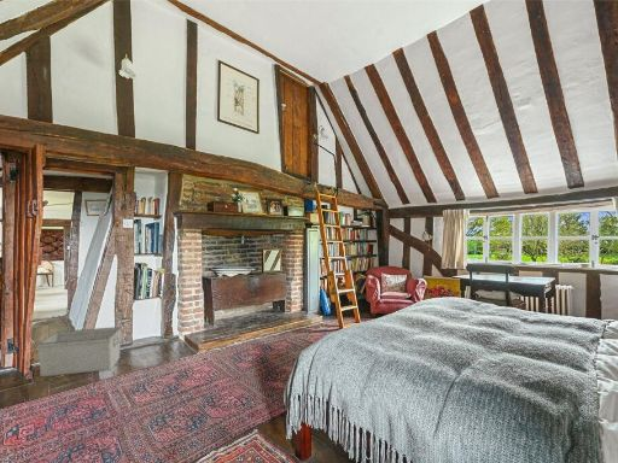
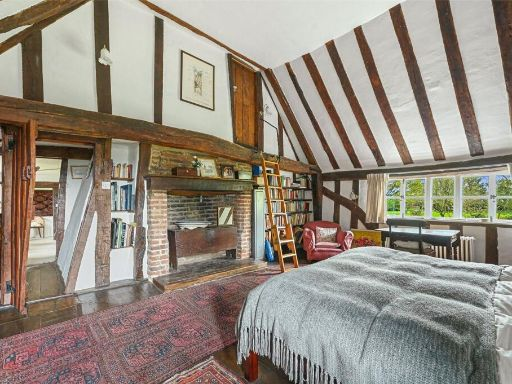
- storage bin [37,326,122,377]
